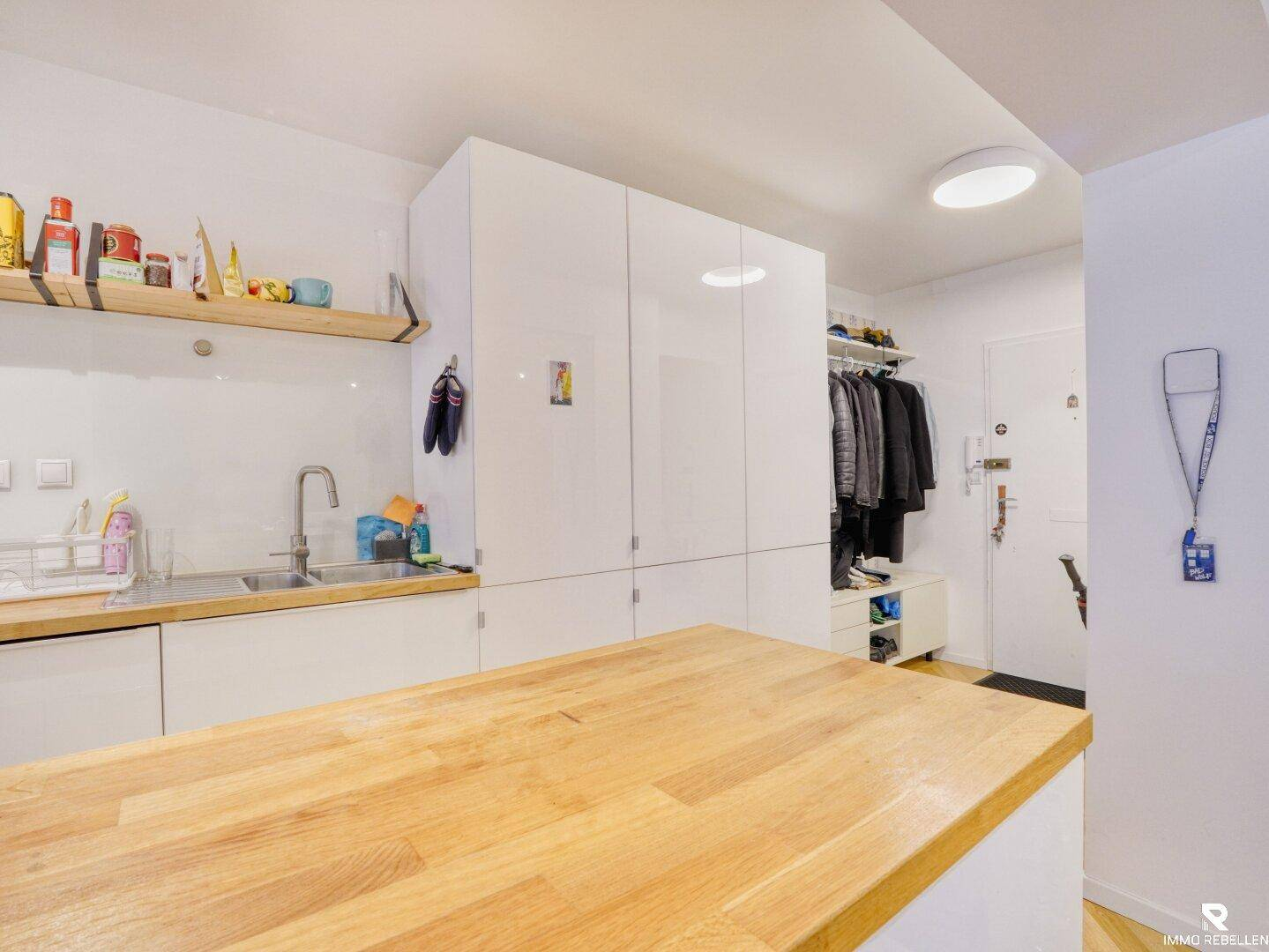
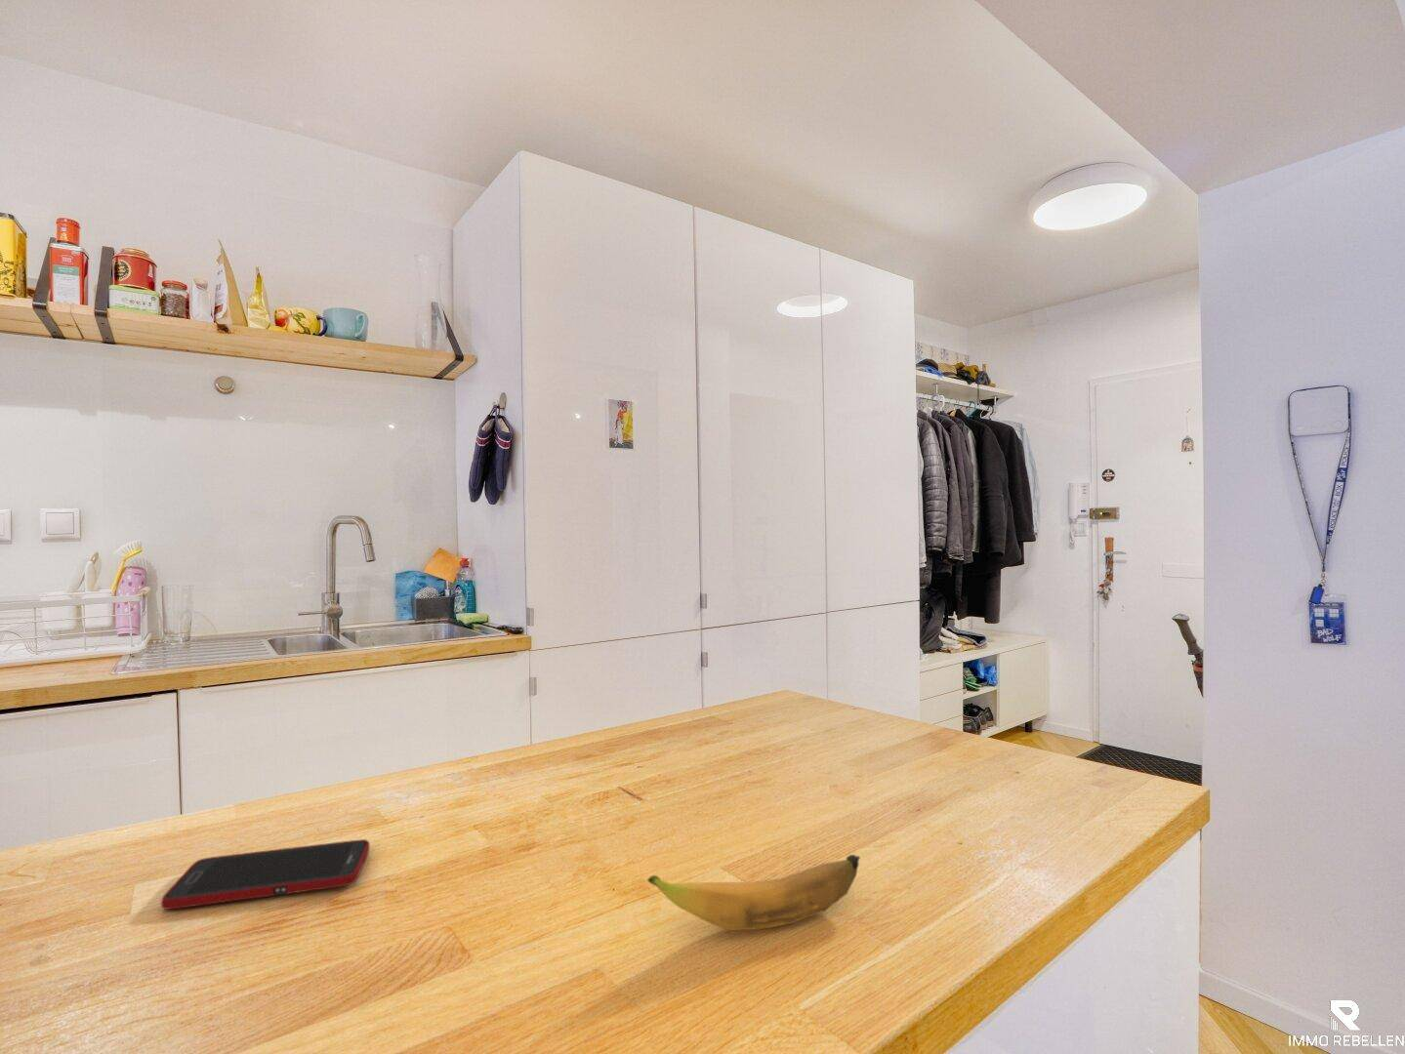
+ banana [647,854,860,931]
+ cell phone [161,838,370,910]
